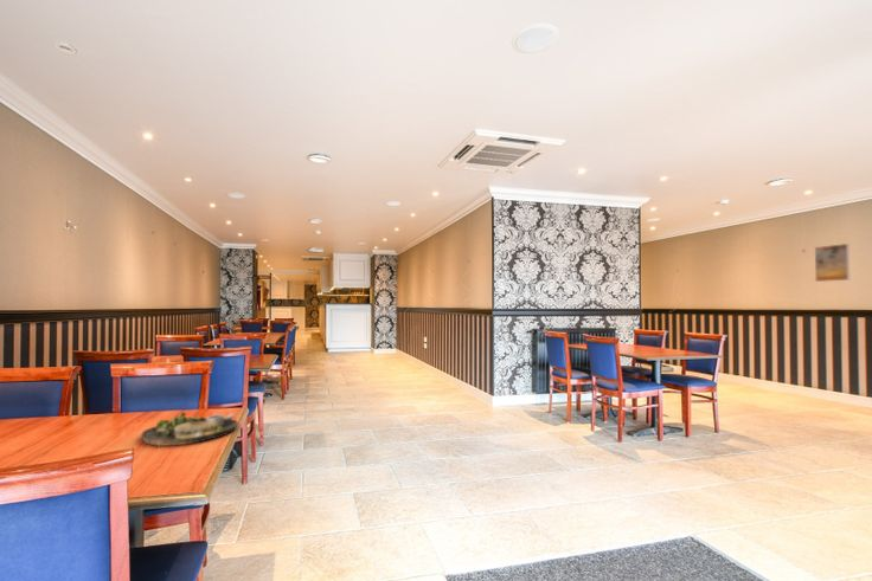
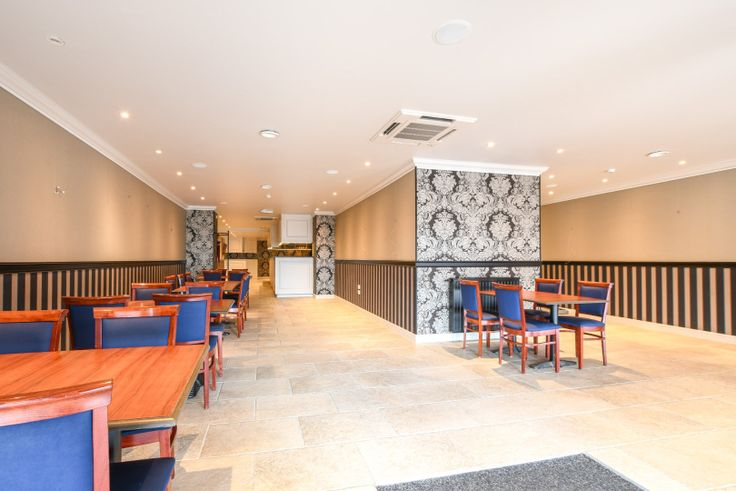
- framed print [814,243,851,283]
- dinner plate [140,411,239,447]
